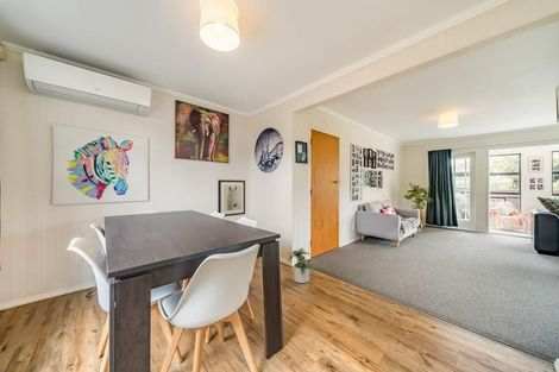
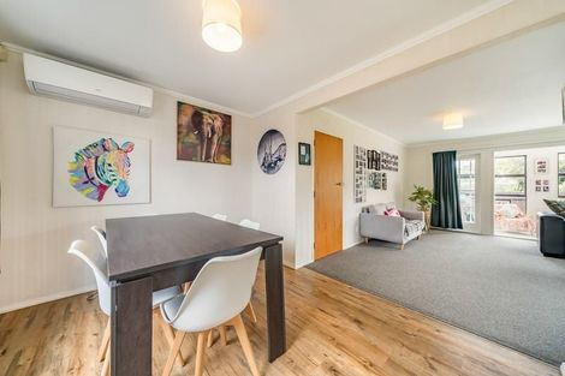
- potted plant [287,247,315,284]
- wall art [216,178,246,217]
